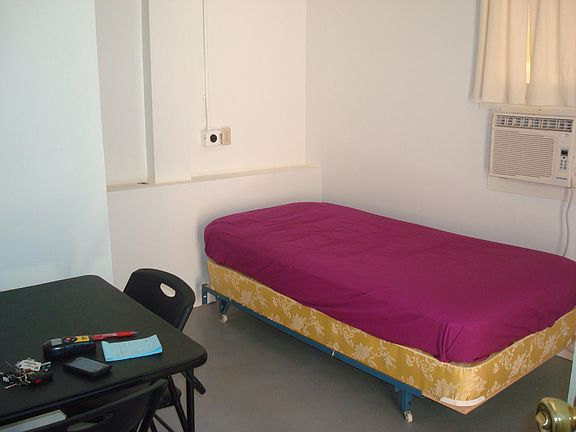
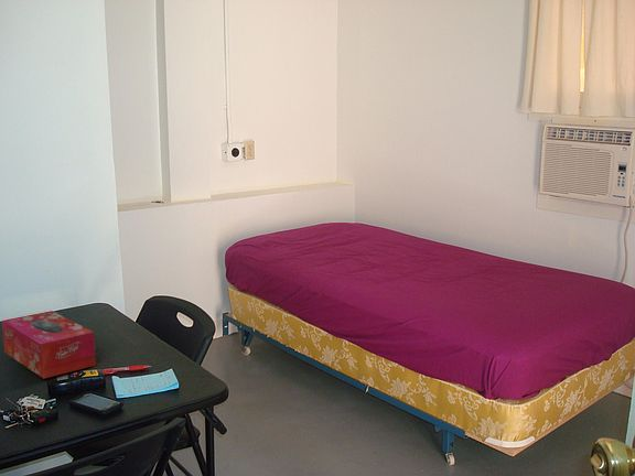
+ tissue box [1,310,97,380]
